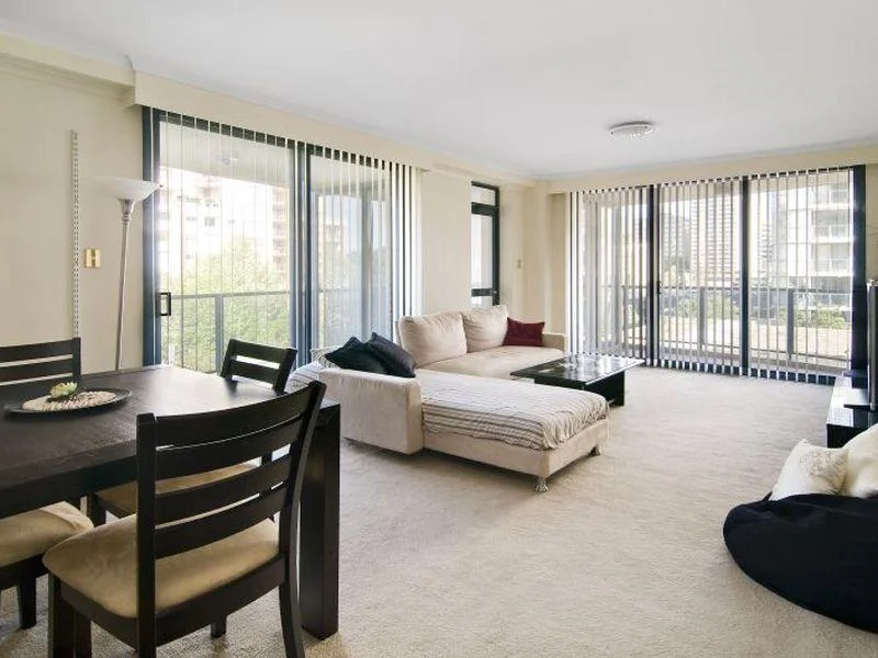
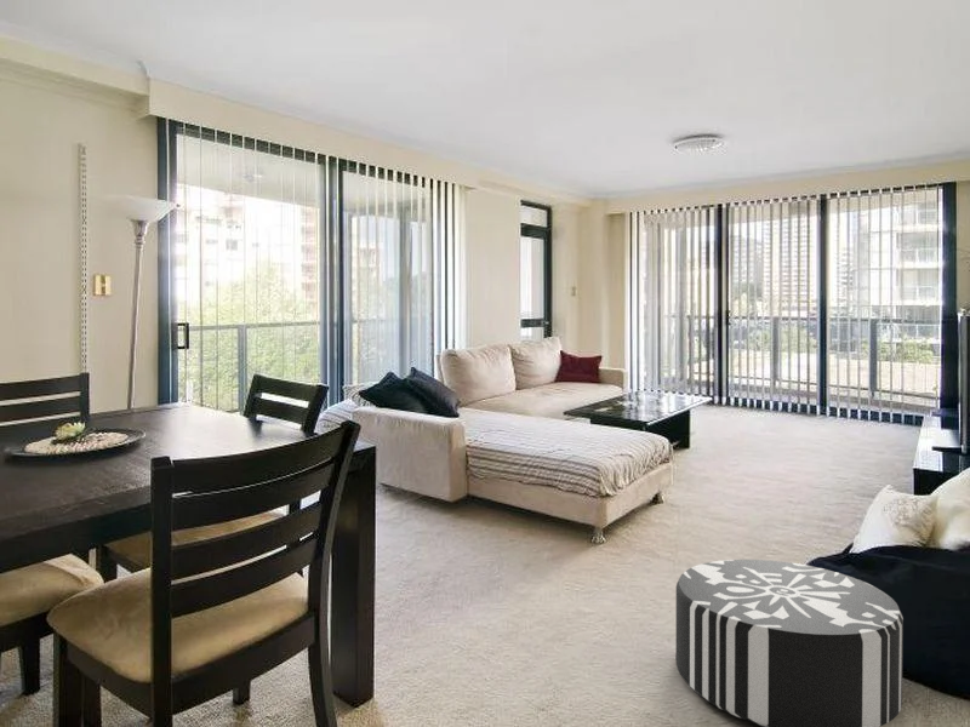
+ pouf [674,559,905,727]
